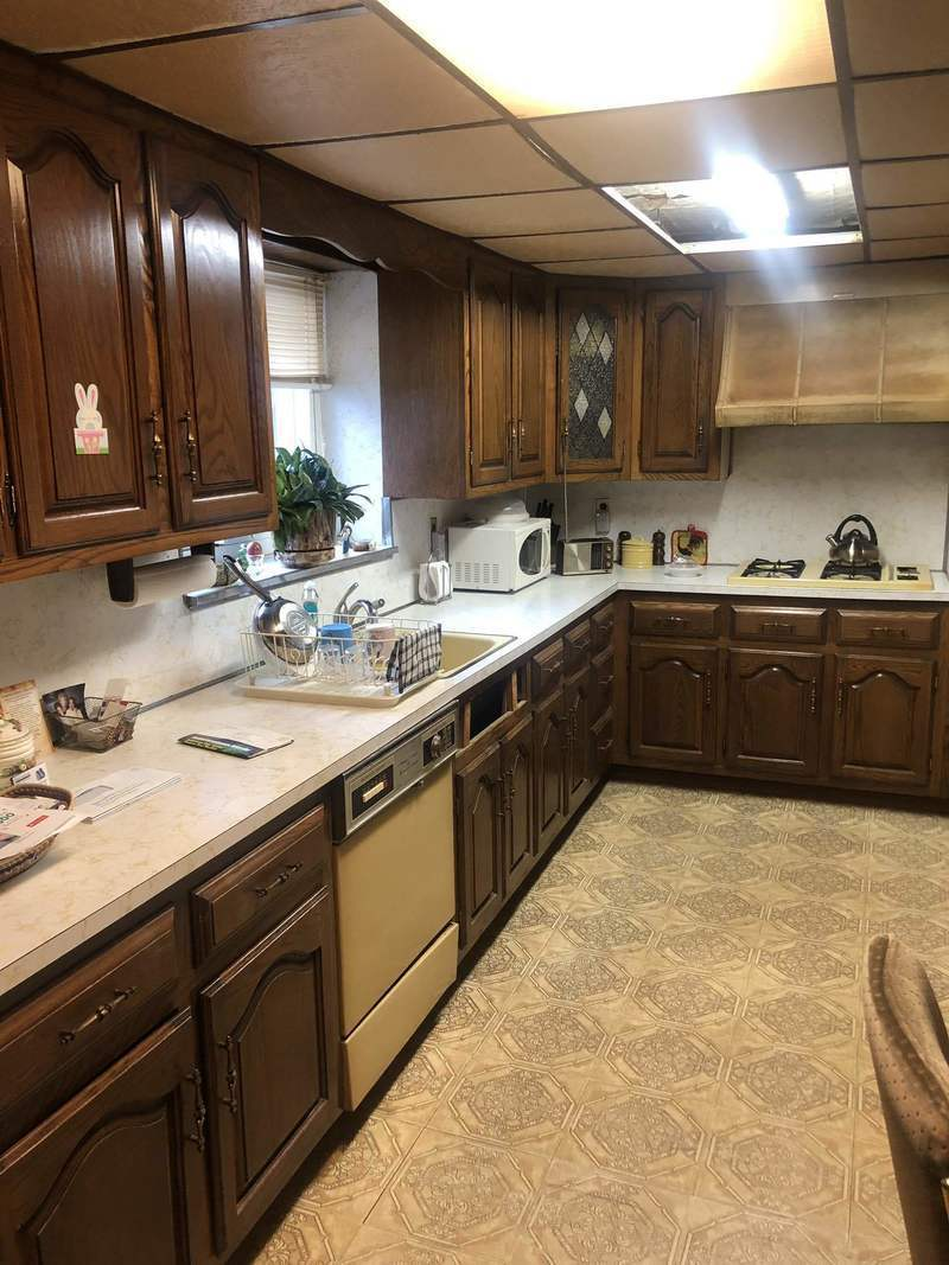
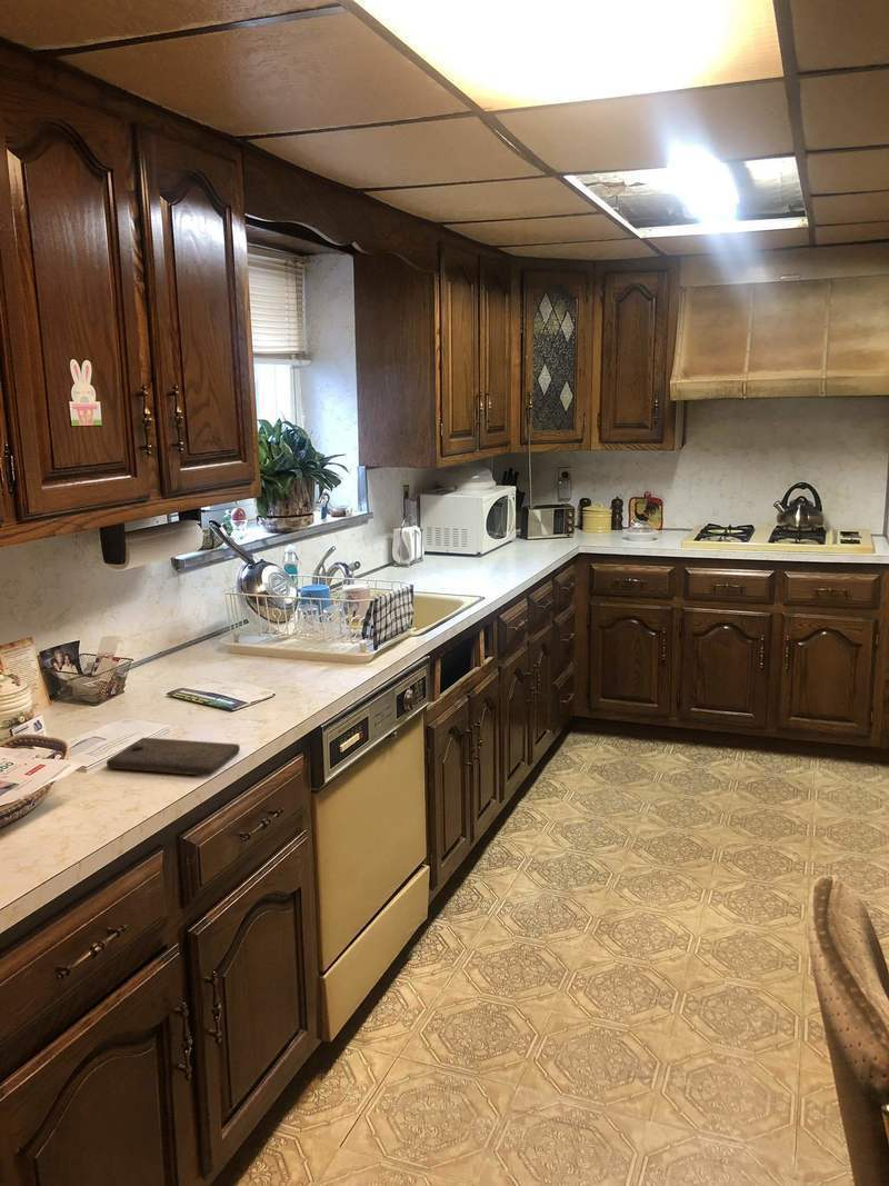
+ cutting board [106,737,241,777]
